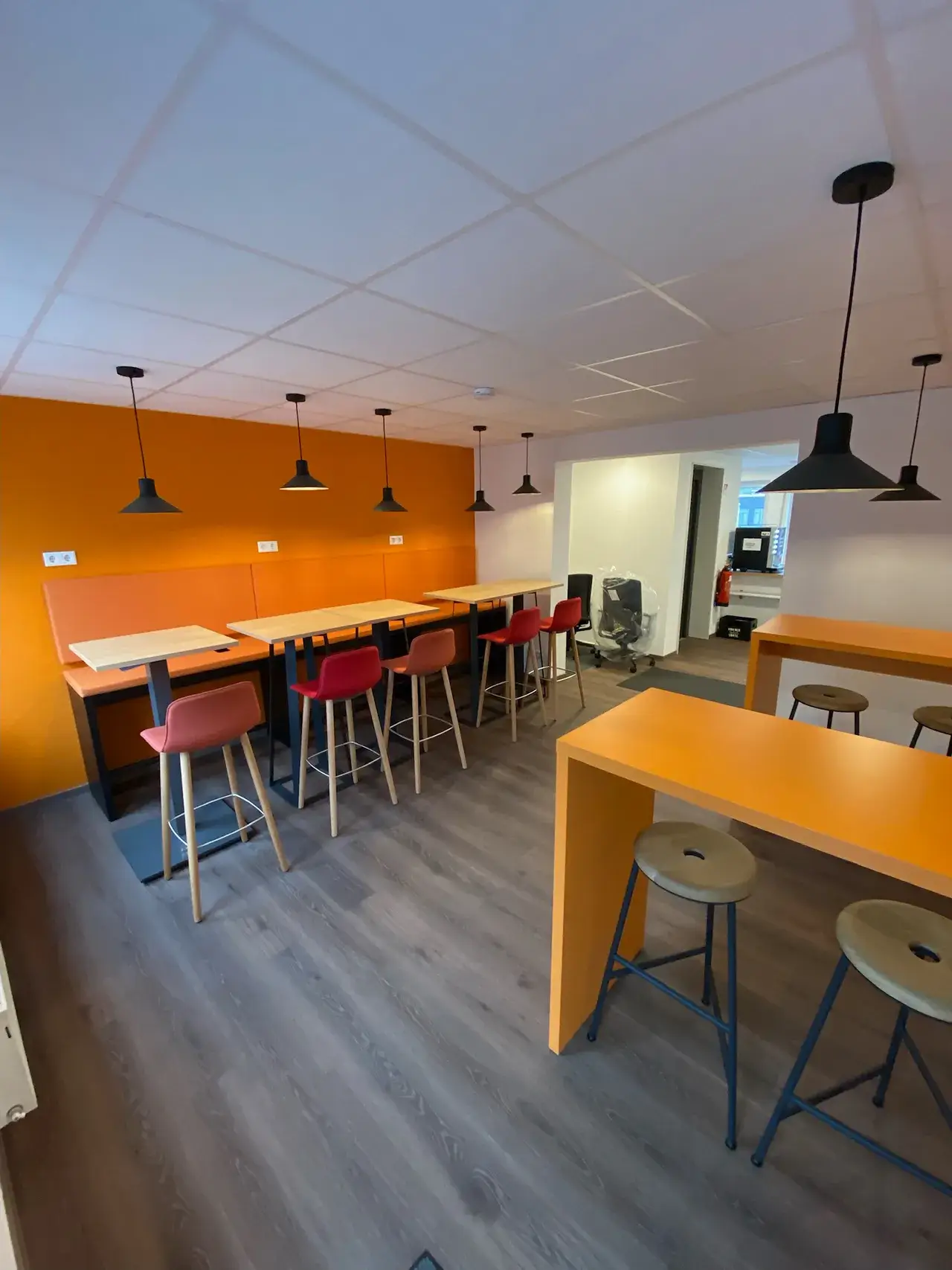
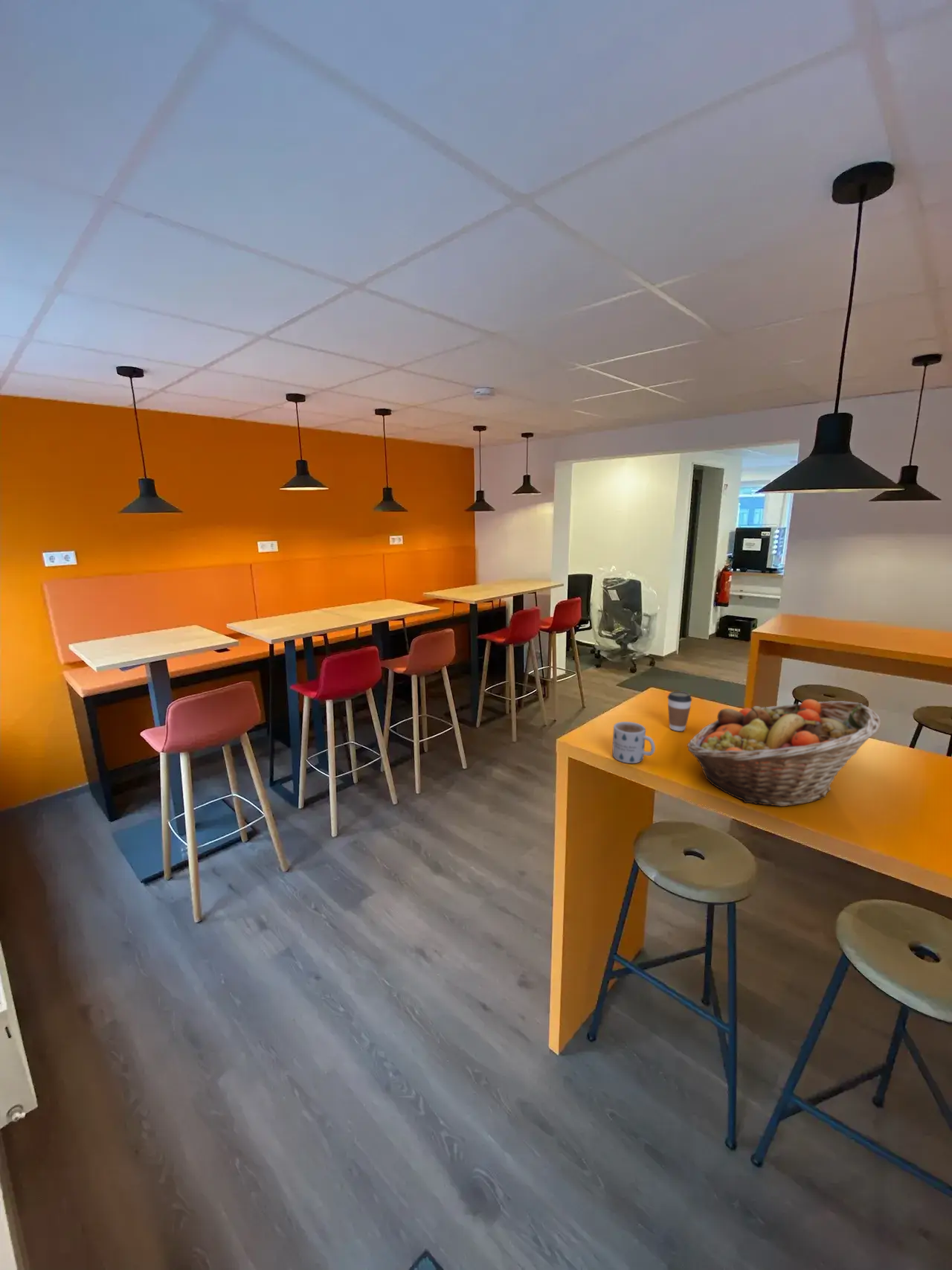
+ mug [611,721,656,764]
+ fruit basket [686,699,881,807]
+ coffee cup [667,690,692,732]
